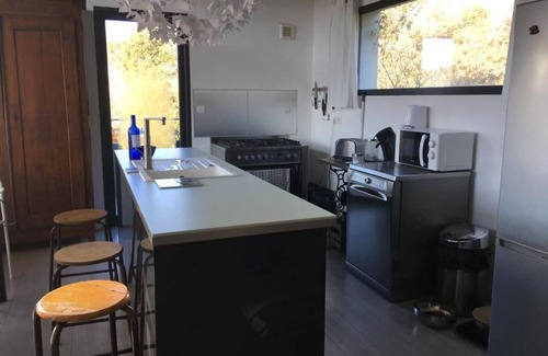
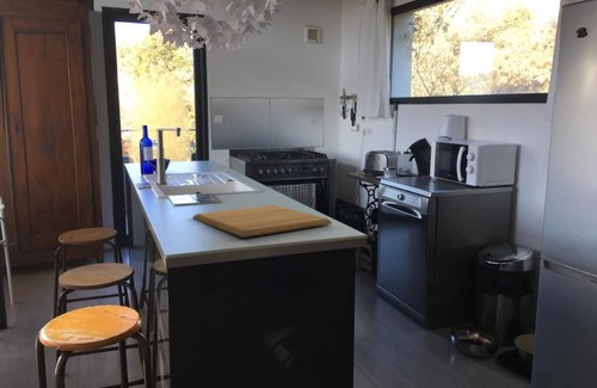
+ chopping board [191,204,333,239]
